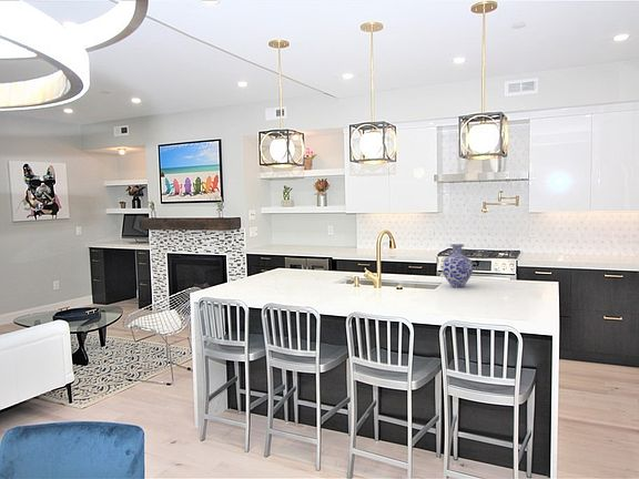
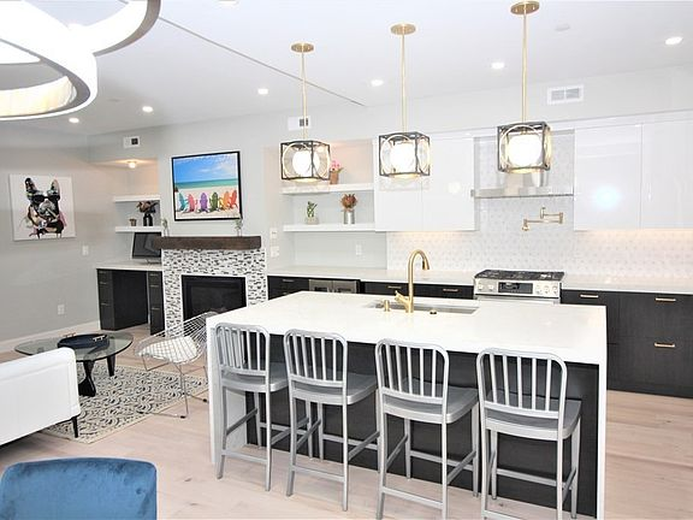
- vase [440,243,474,288]
